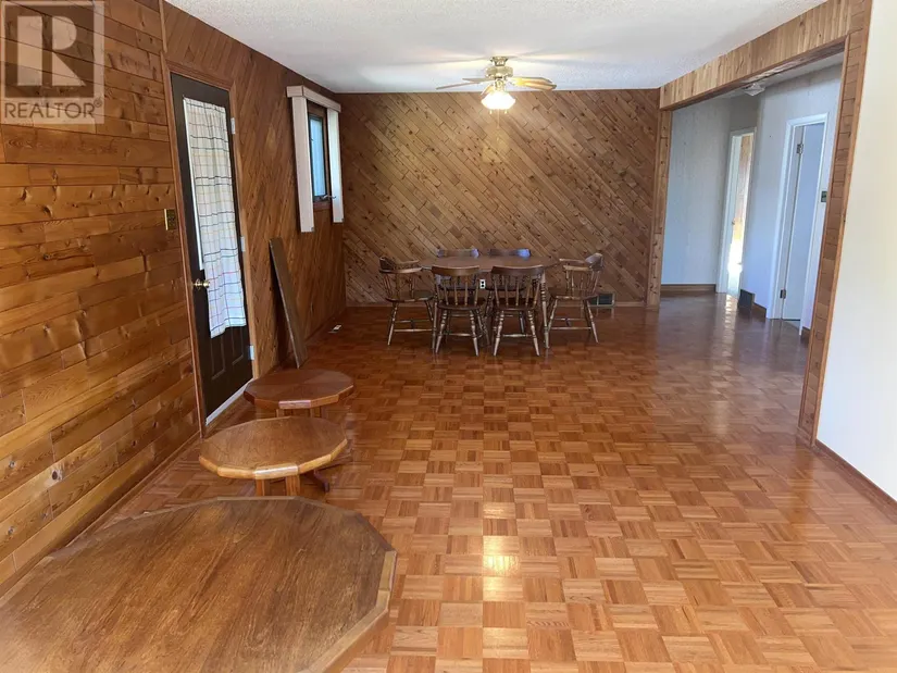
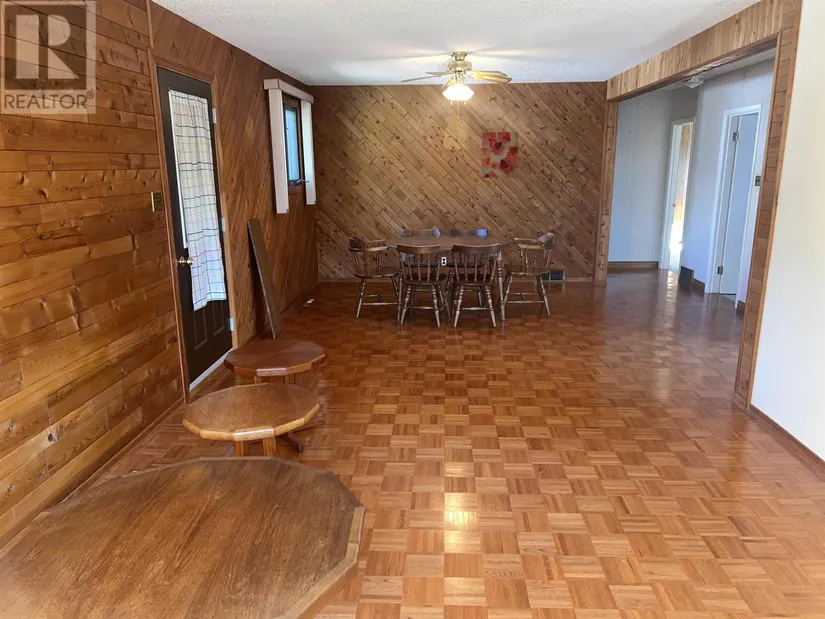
+ wall art [480,131,519,179]
